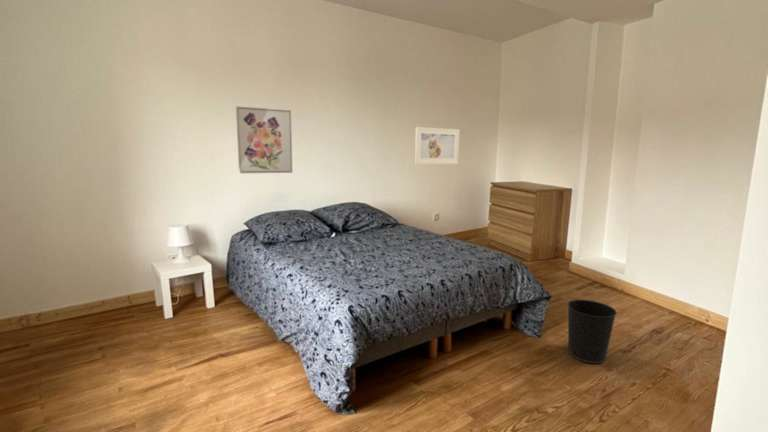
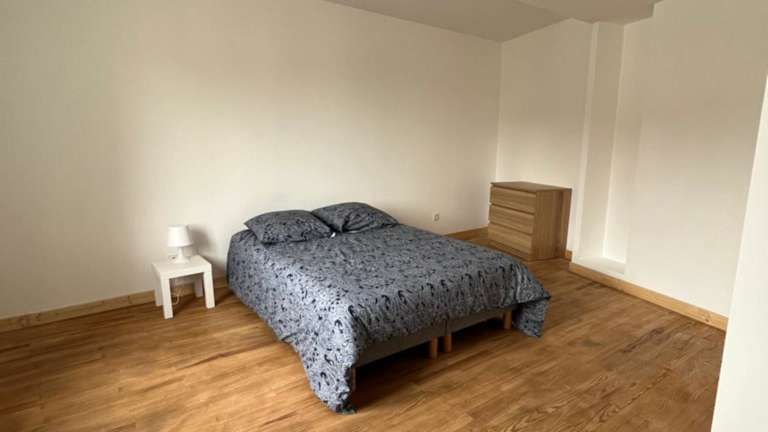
- wastebasket [566,299,618,364]
- wall art [235,105,293,174]
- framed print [414,126,461,165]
